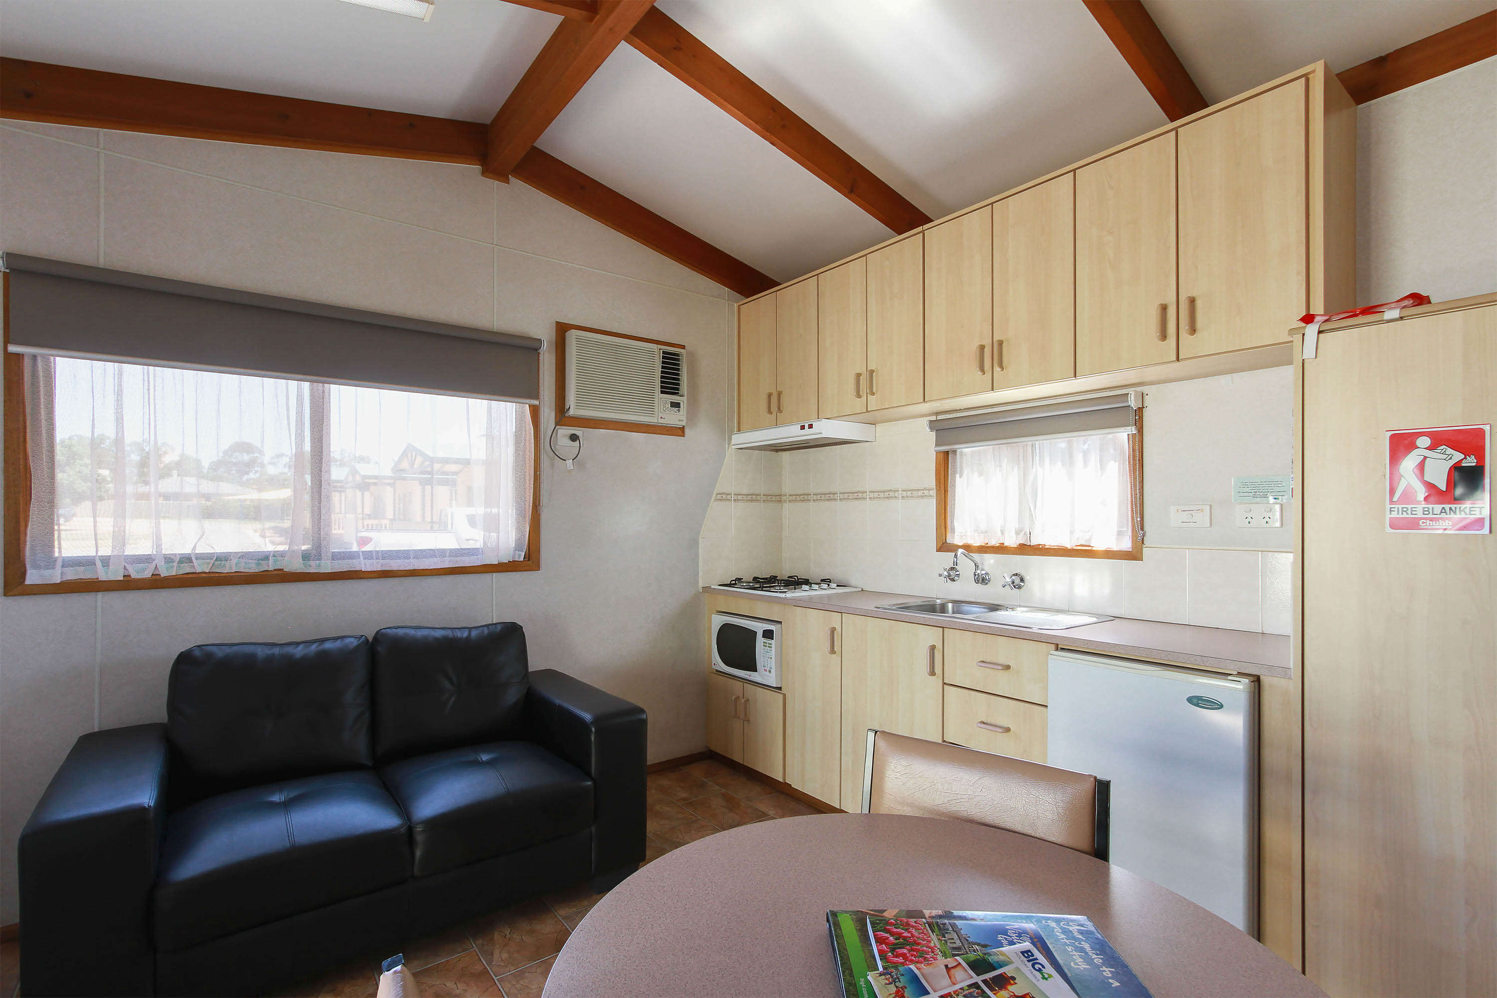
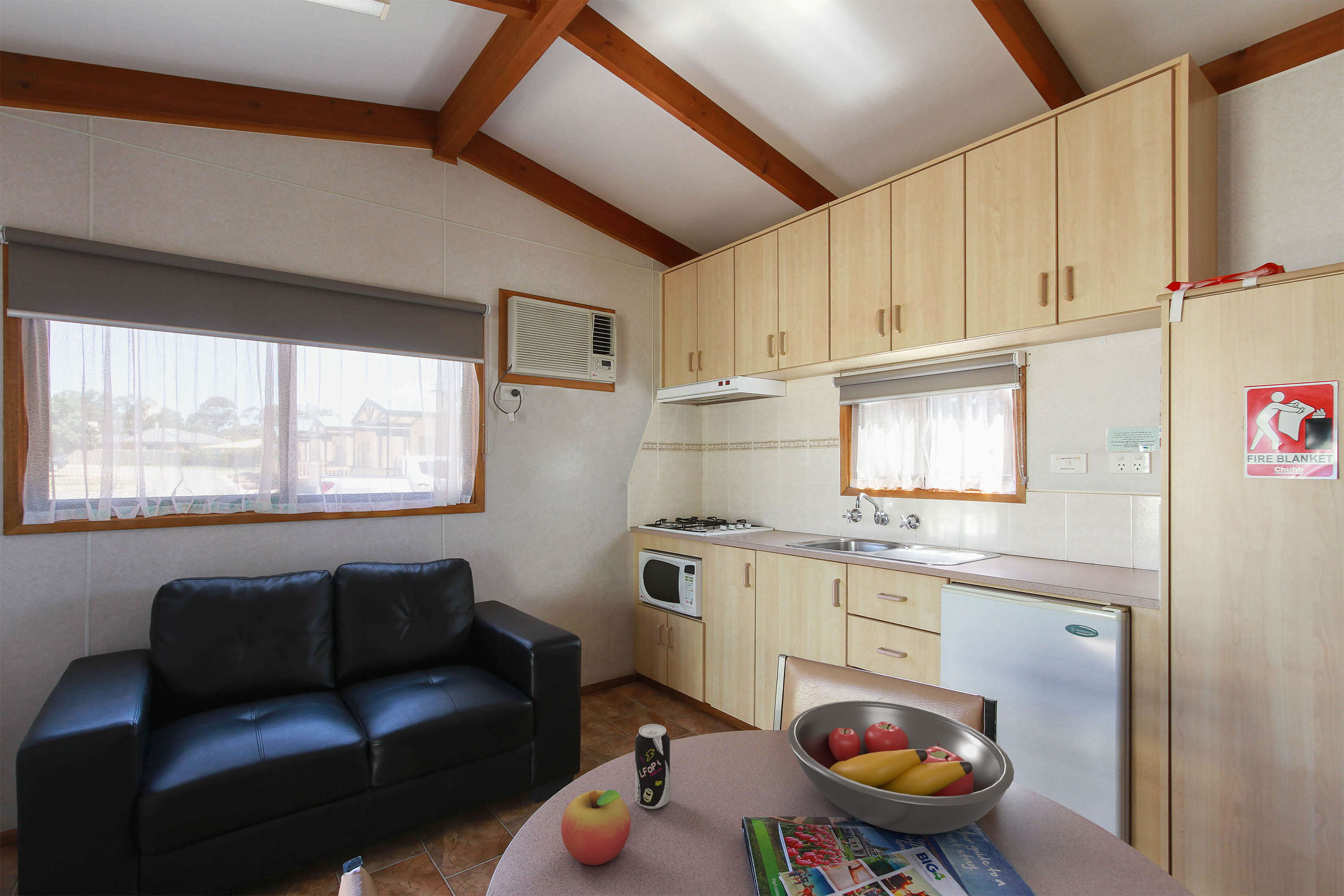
+ beverage can [635,724,670,810]
+ fruit bowl [787,700,1015,835]
+ fruit [560,789,631,866]
